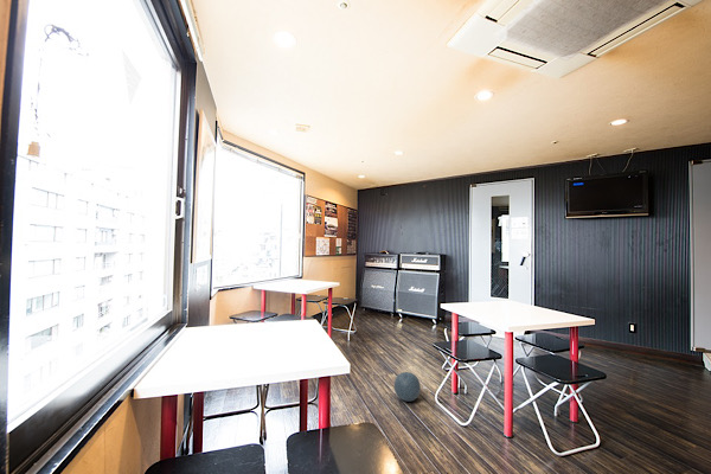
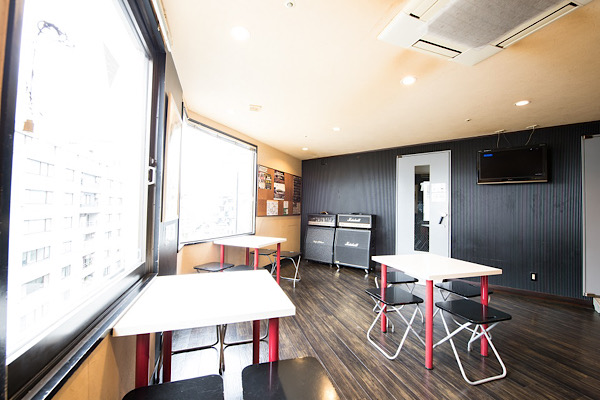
- ball [393,371,422,403]
